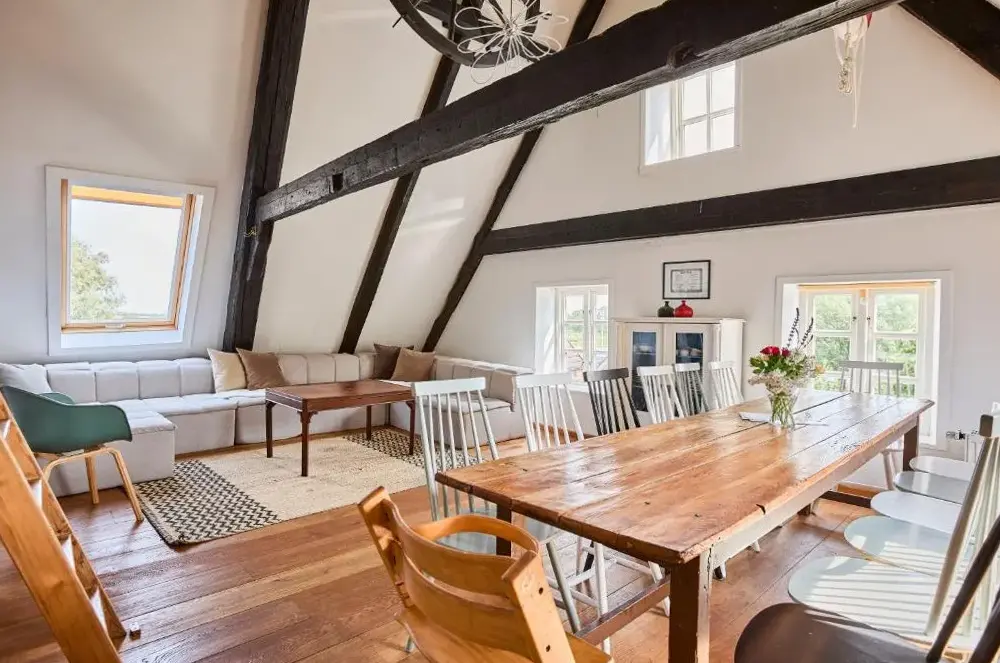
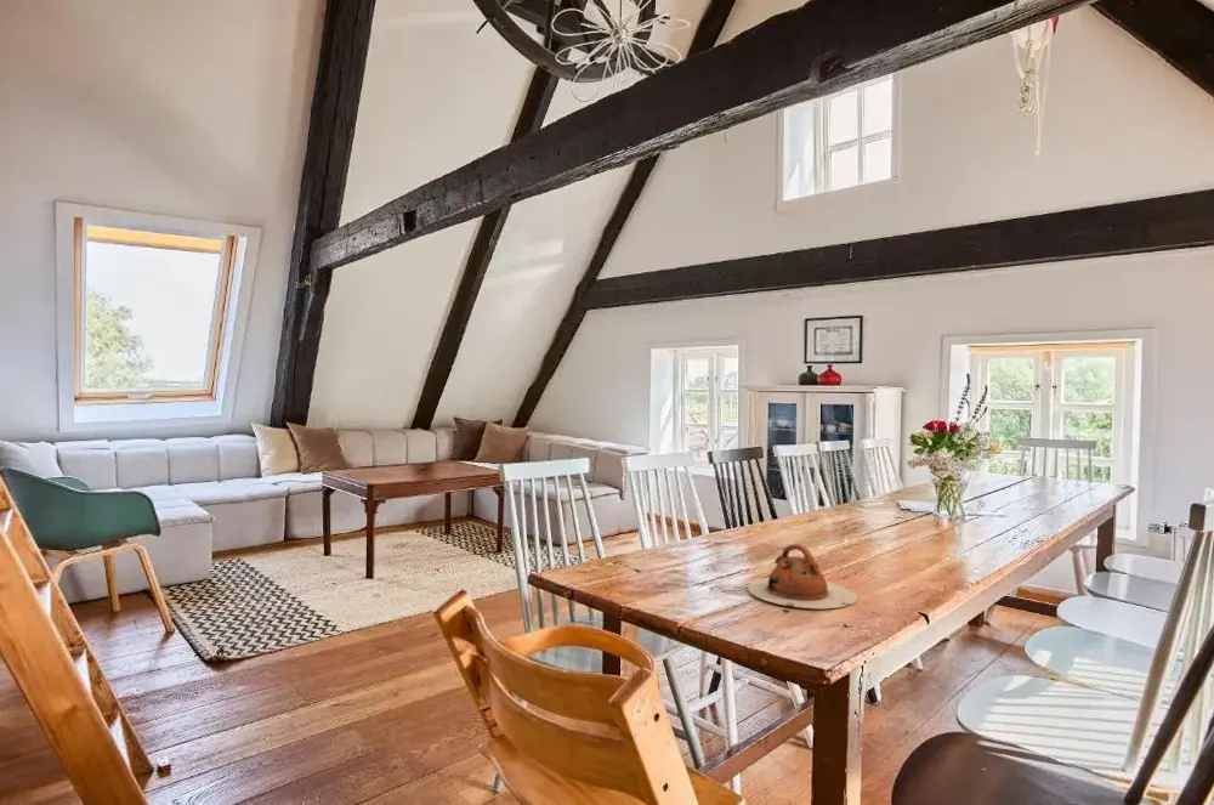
+ teapot [747,543,860,610]
